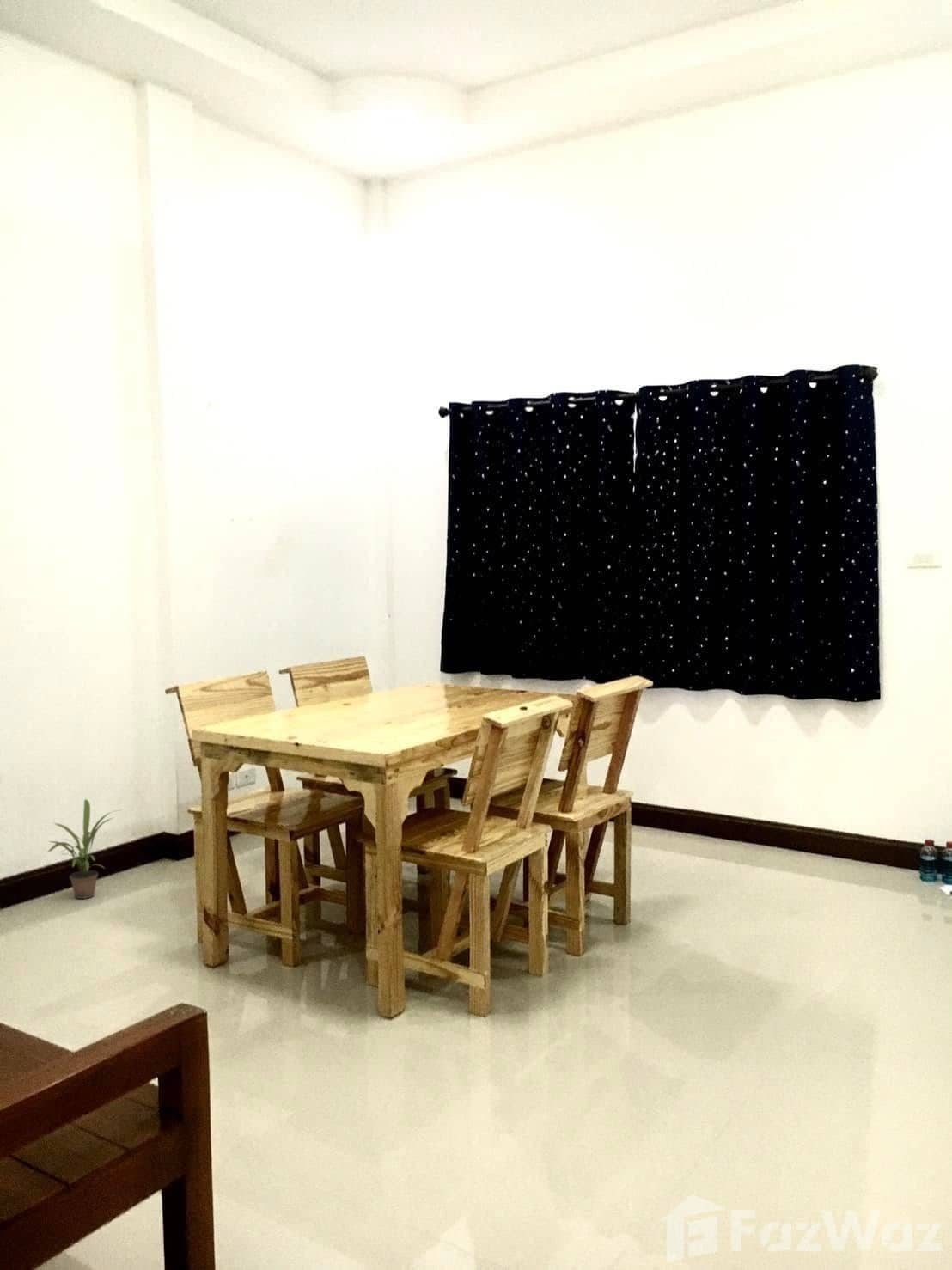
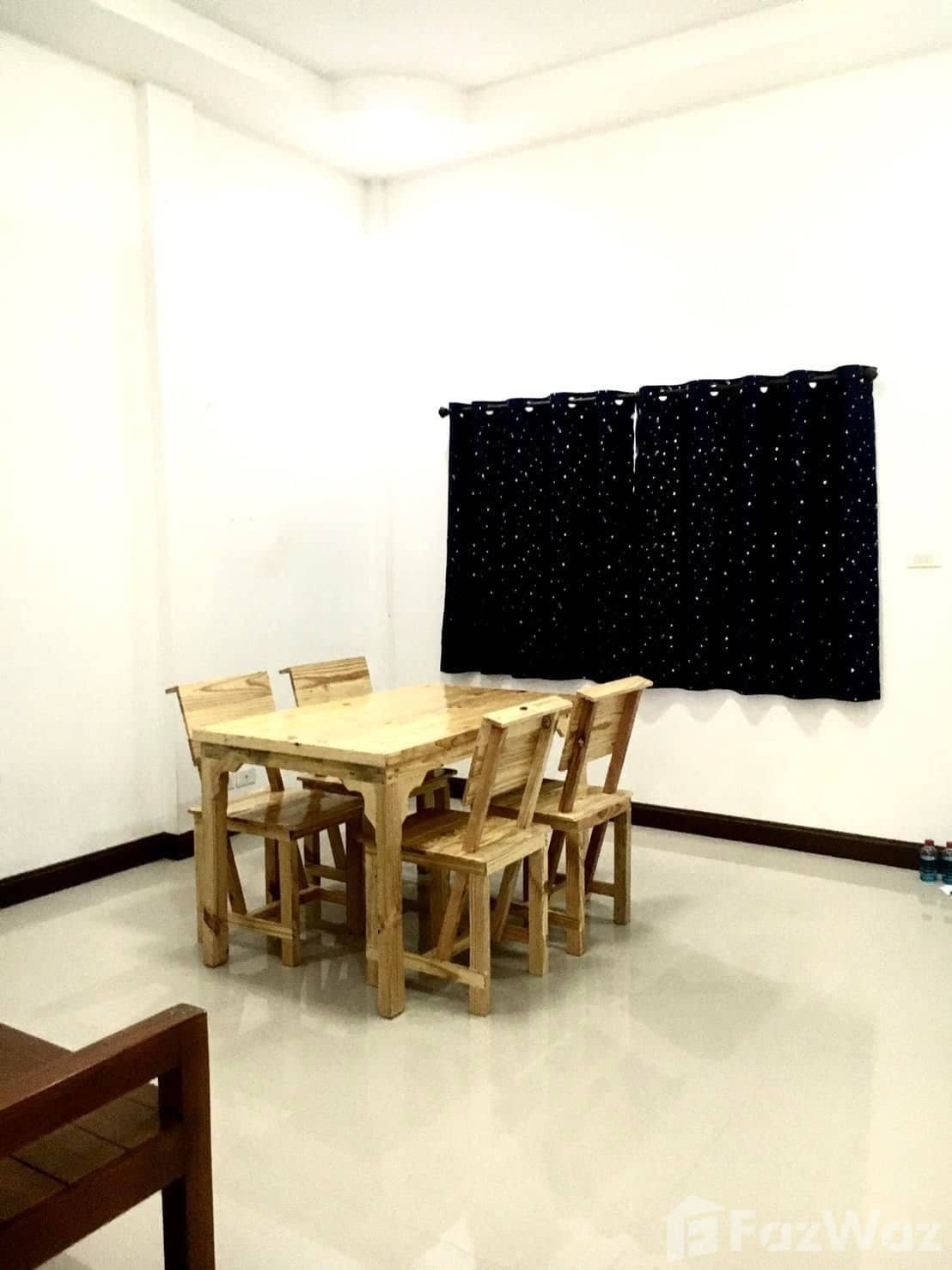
- potted plant [46,798,123,900]
